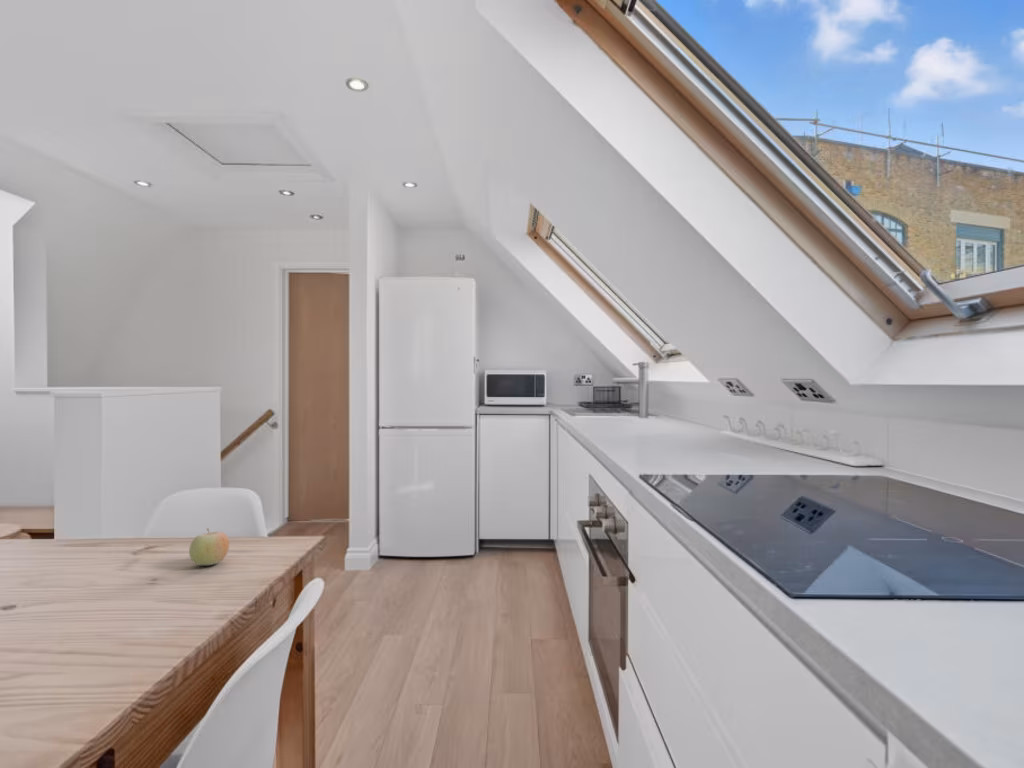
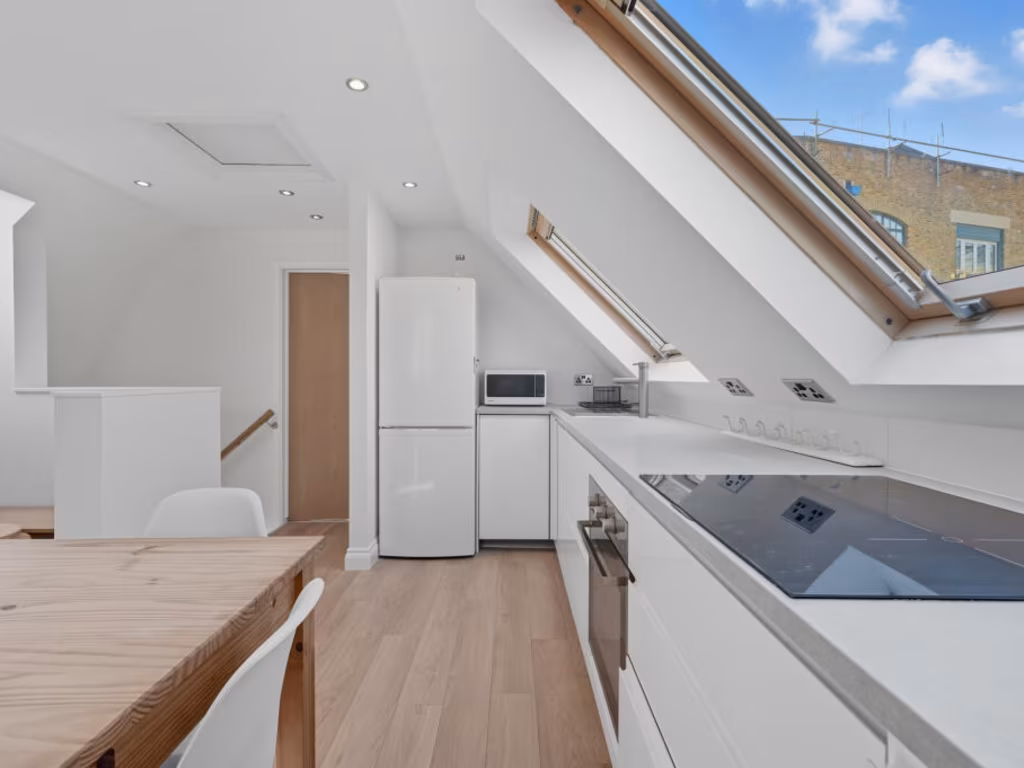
- fruit [188,527,230,566]
